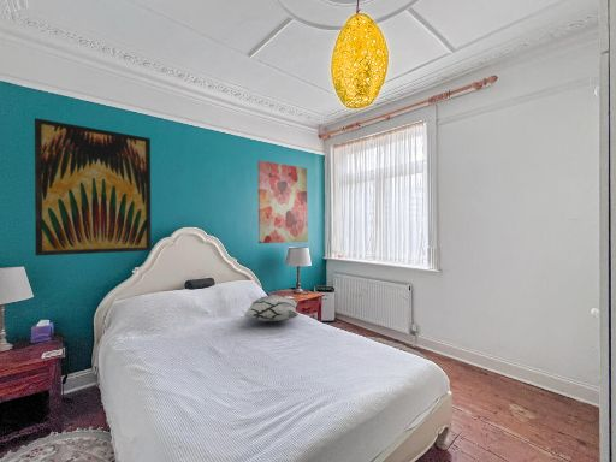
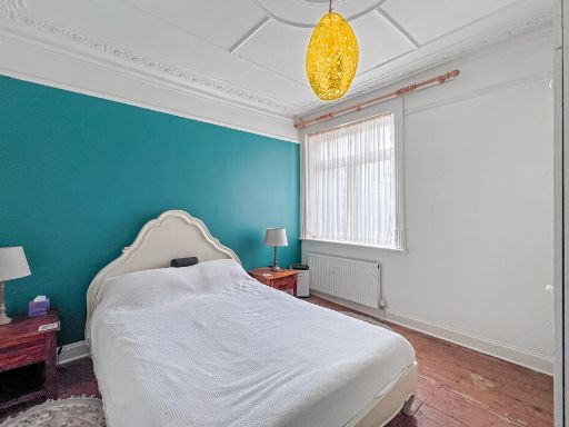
- wall art [34,117,153,257]
- decorative pillow [243,294,300,322]
- wall art [256,159,308,244]
